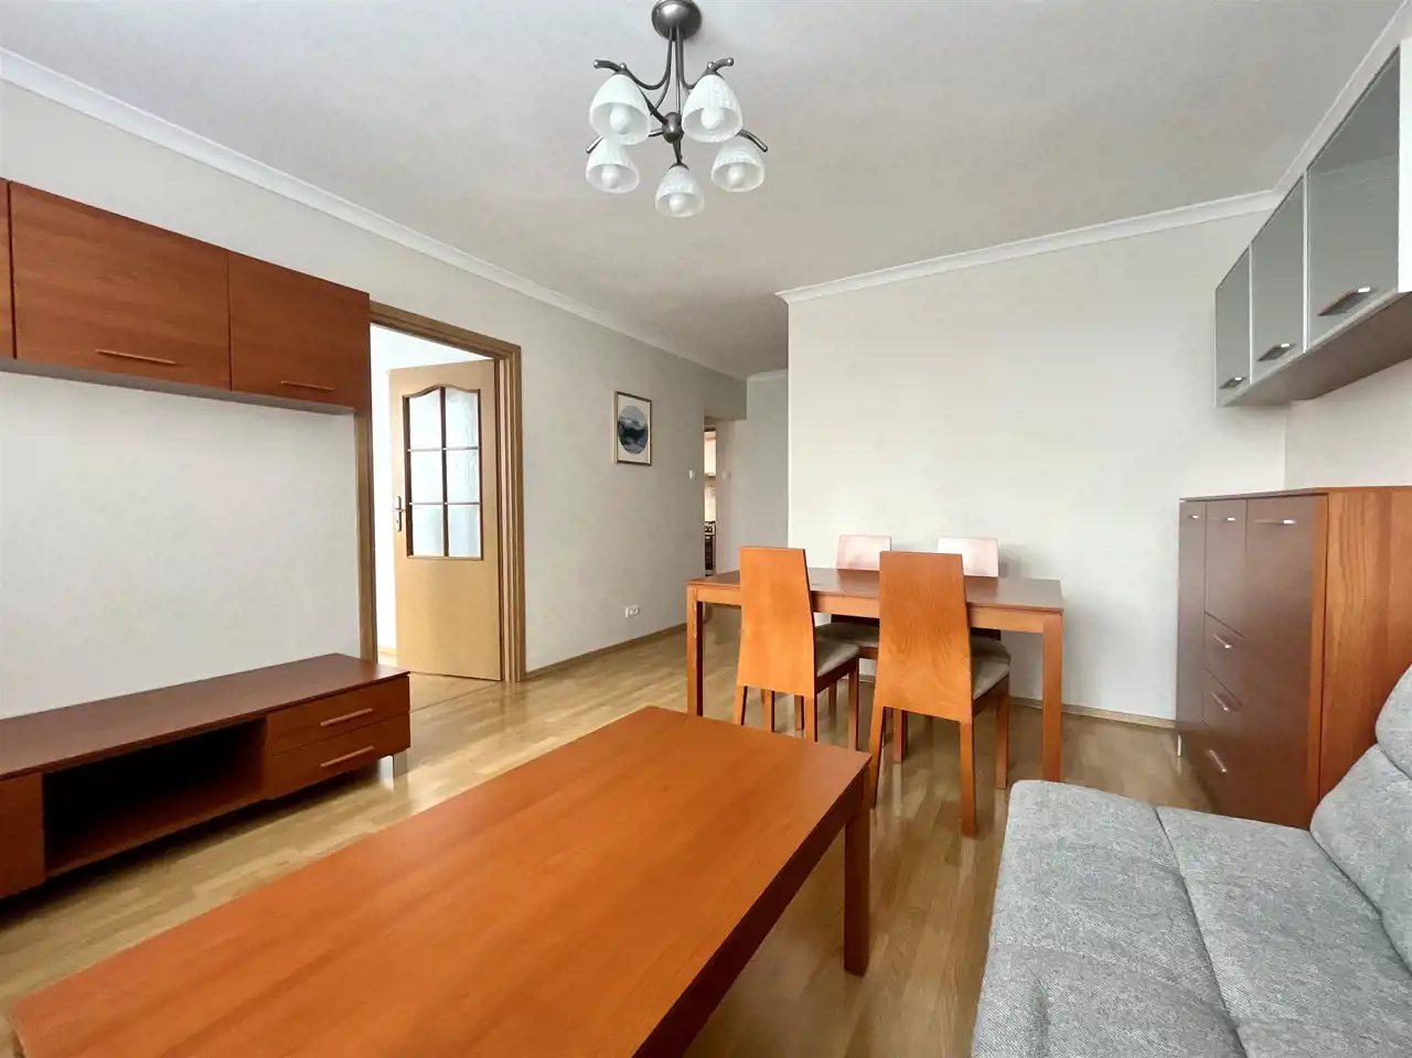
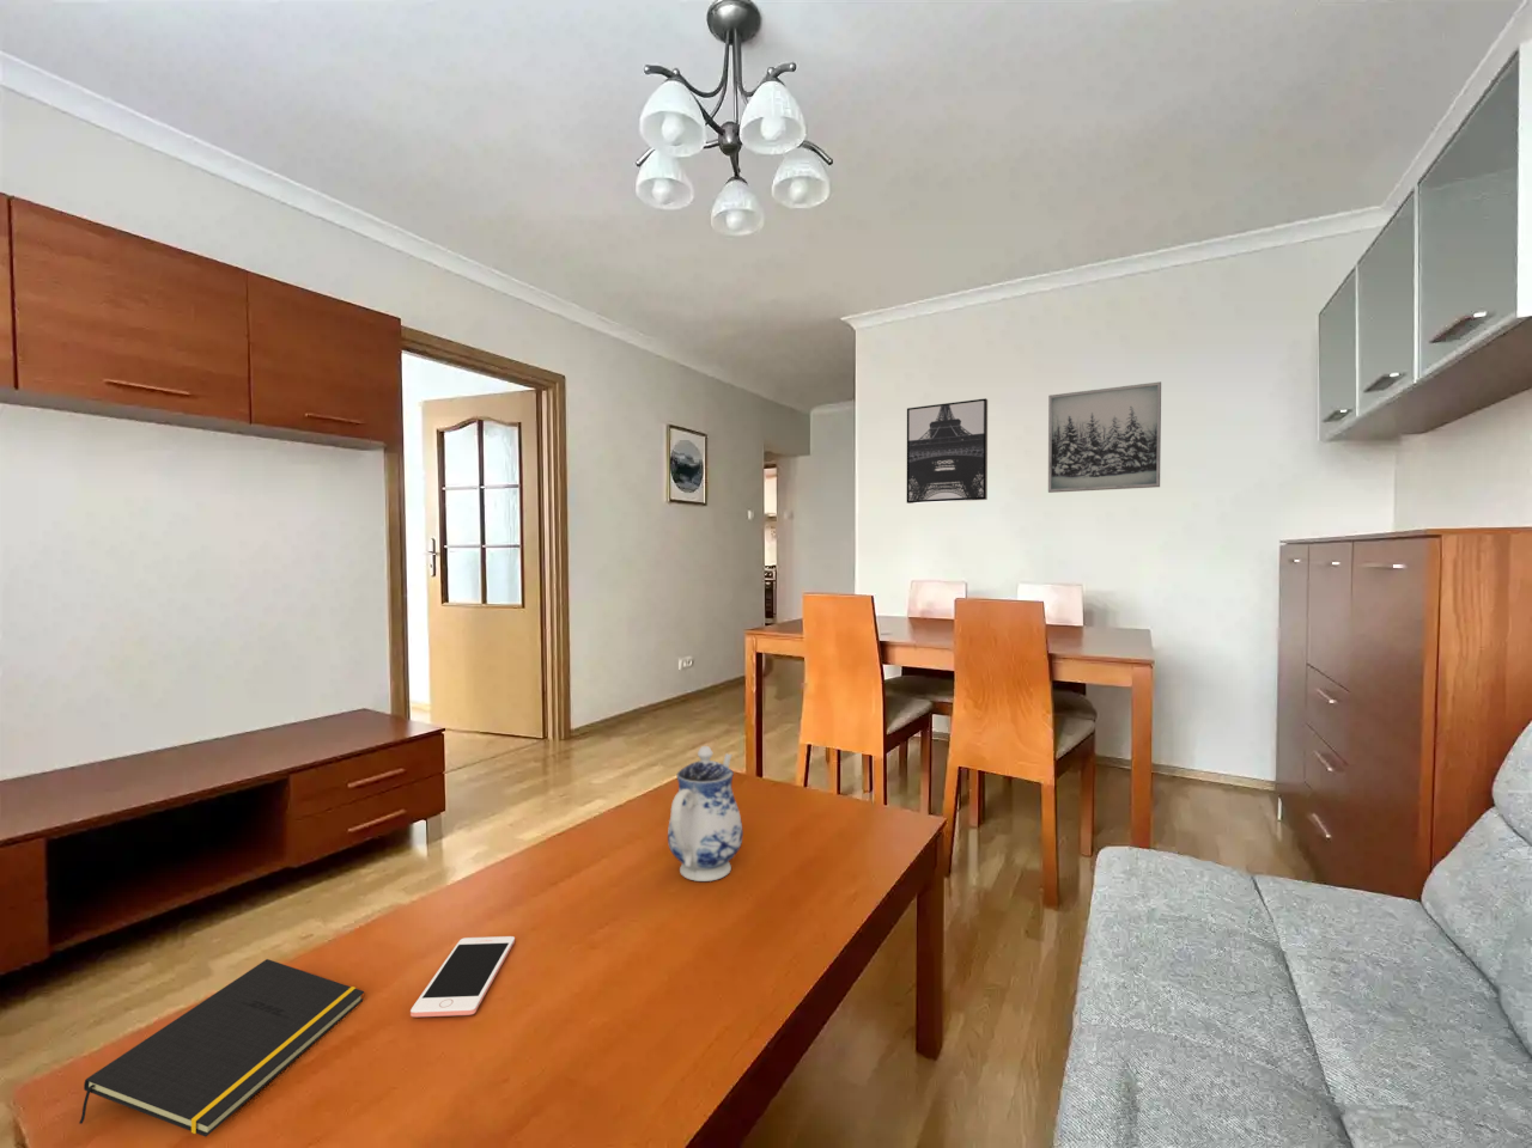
+ wall art [1047,380,1162,494]
+ teapot [667,745,744,883]
+ wall art [906,397,989,504]
+ notepad [77,957,366,1137]
+ cell phone [409,935,516,1018]
